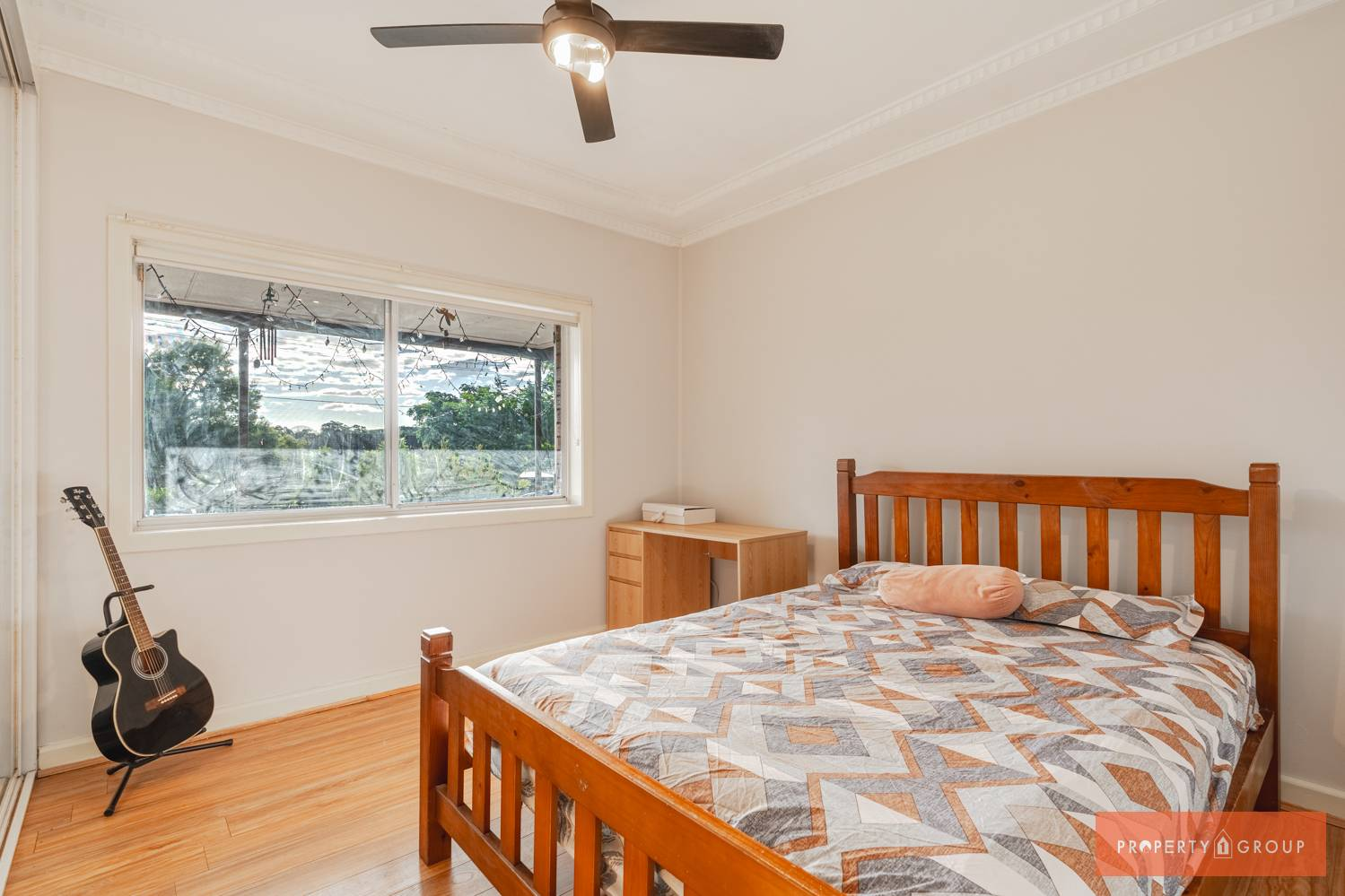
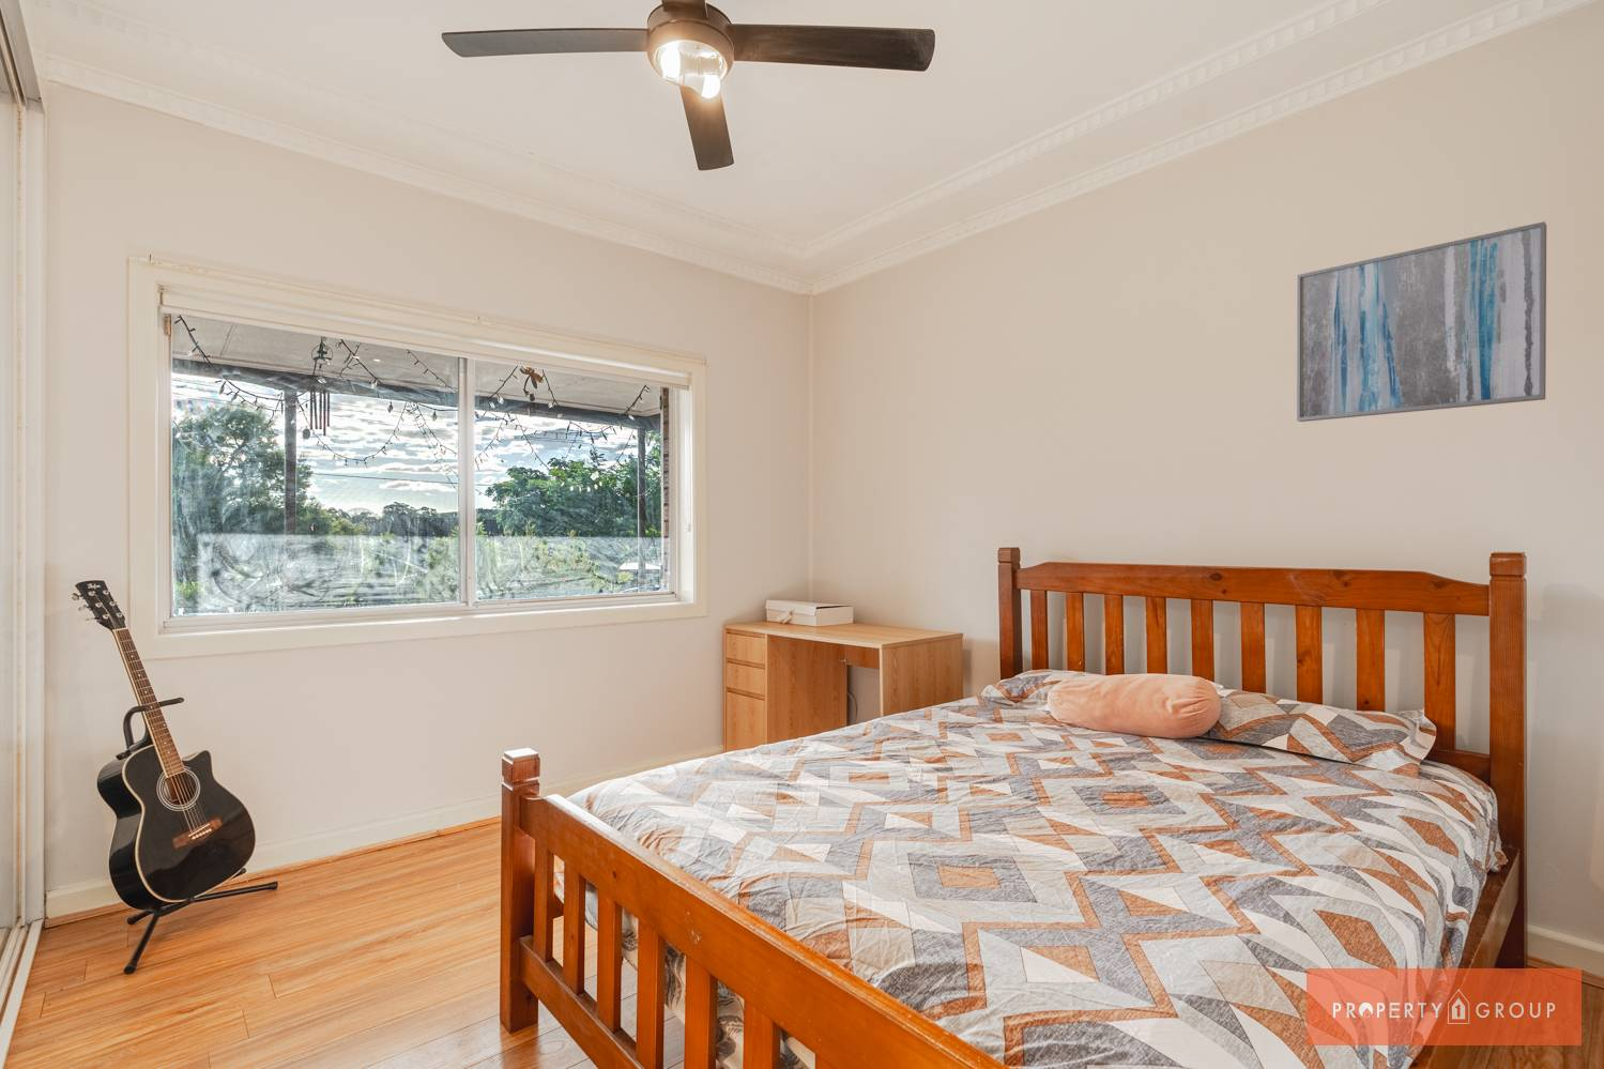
+ wall art [1296,221,1547,422]
